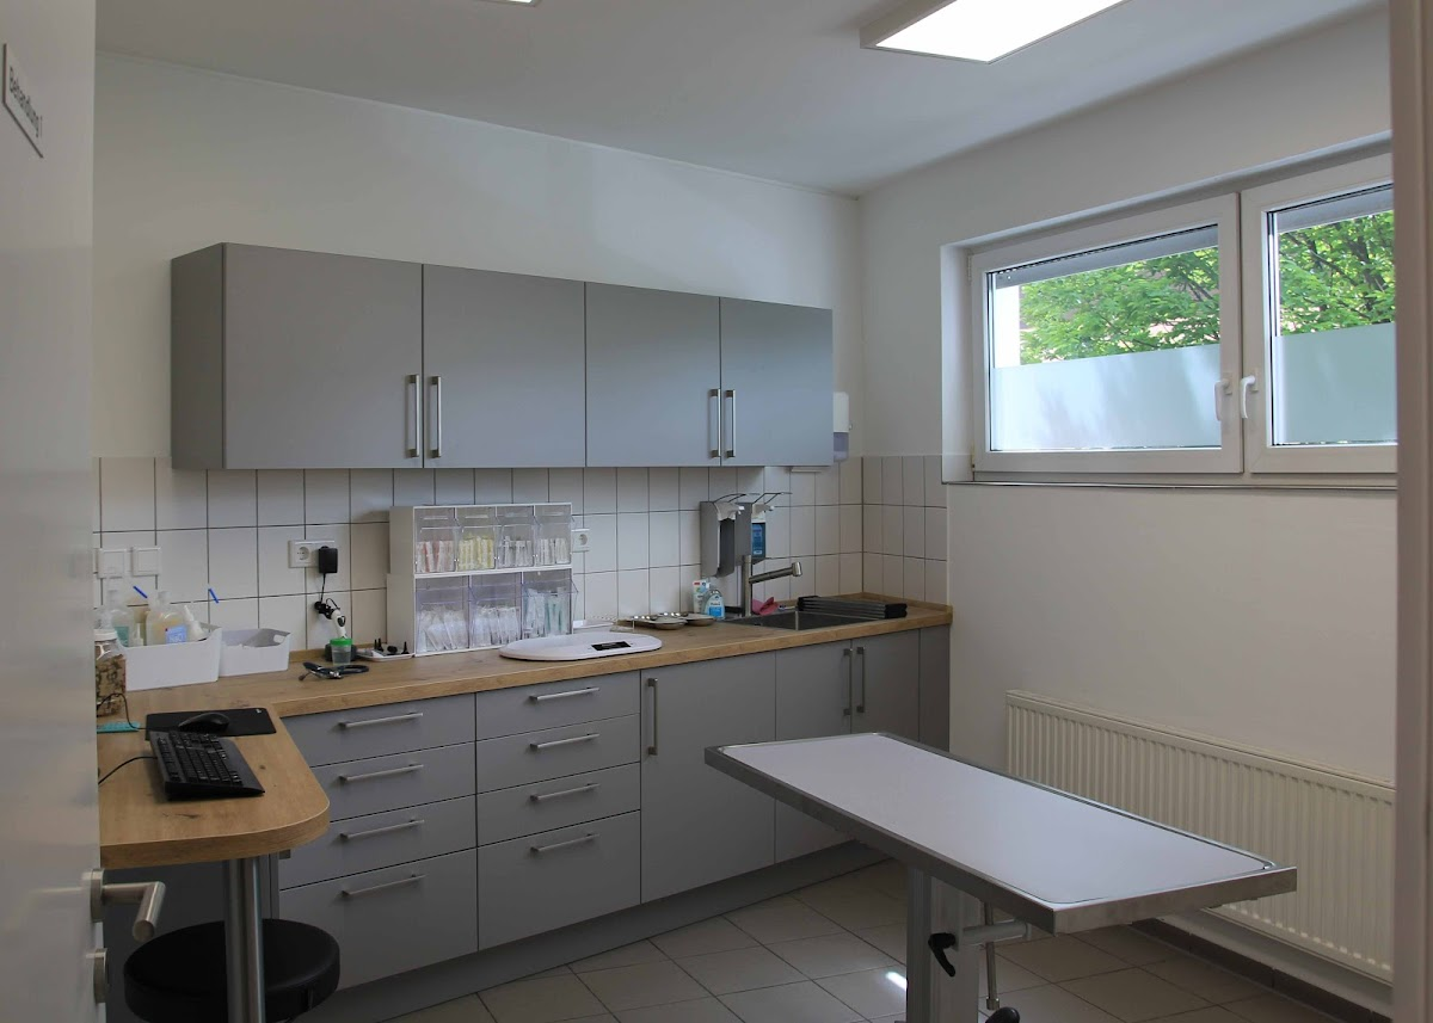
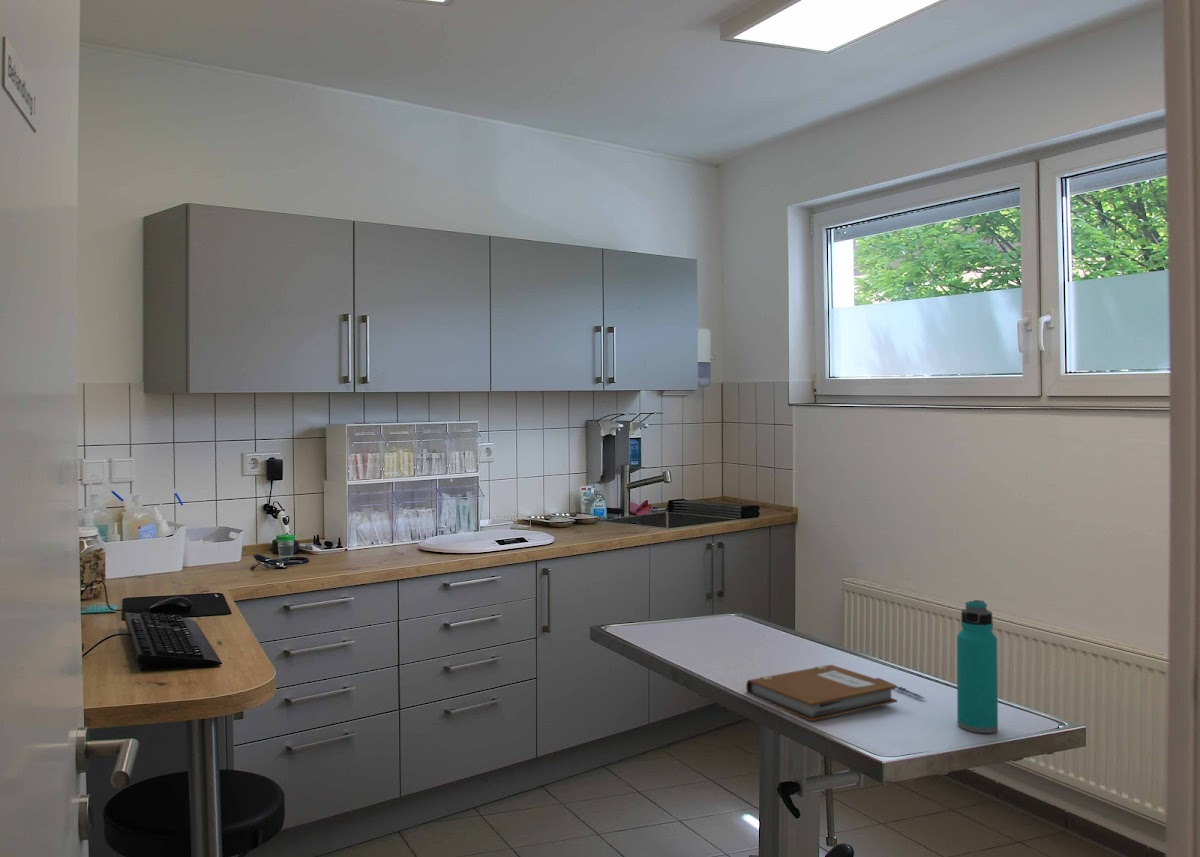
+ water bottle [956,599,999,734]
+ notebook [745,664,898,722]
+ pen [875,677,925,700]
